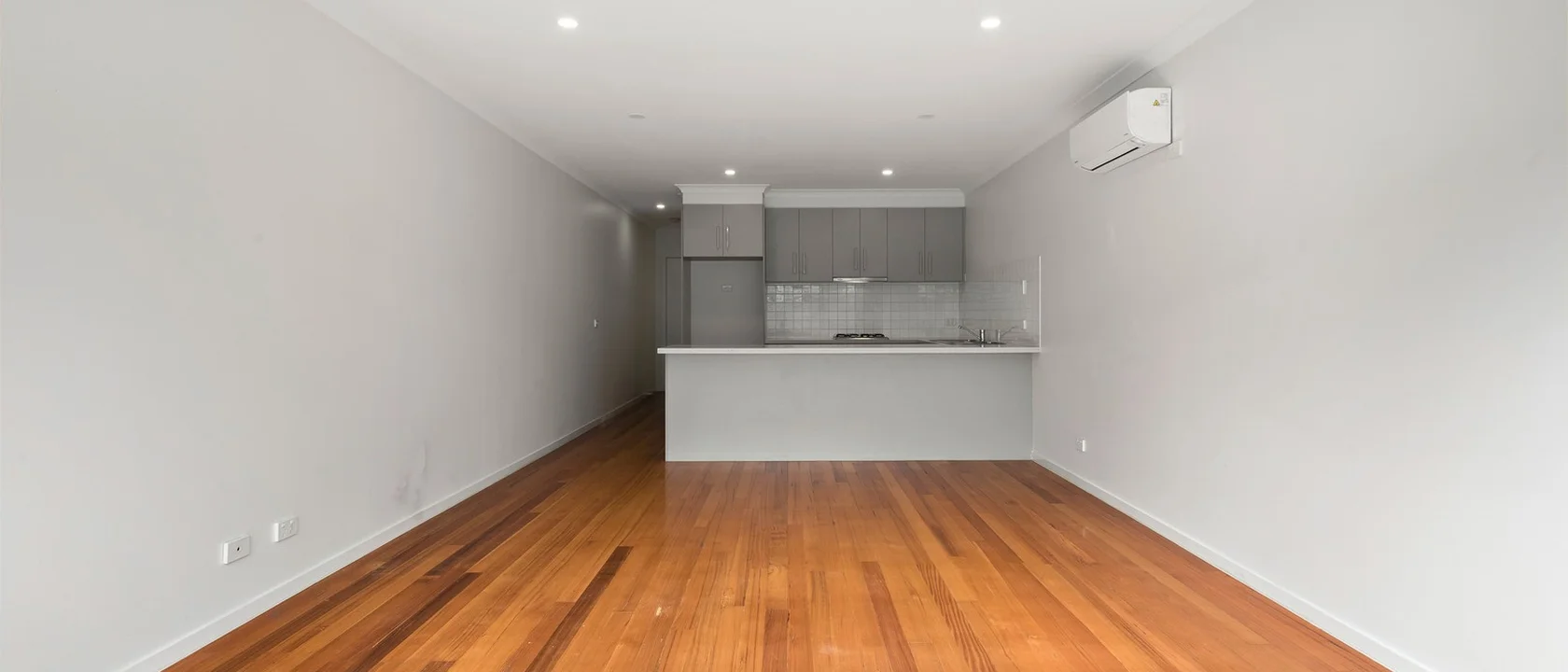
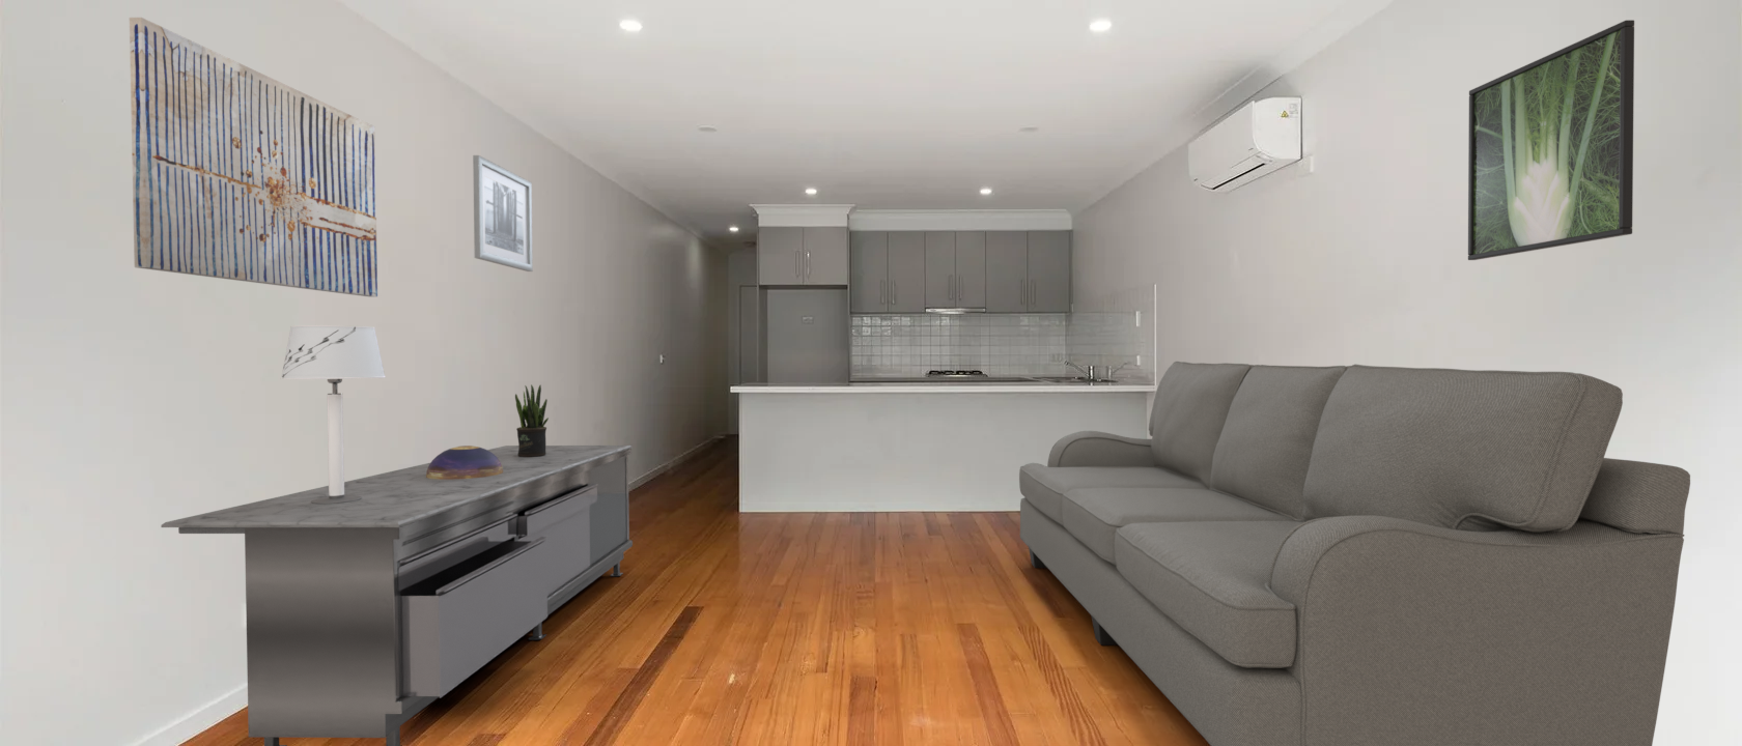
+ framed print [1468,19,1635,261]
+ table lamp [280,324,387,504]
+ wall art [129,17,379,298]
+ sideboard [161,444,633,746]
+ potted plant [514,383,550,457]
+ decorative bowl [427,444,503,480]
+ wall art [472,154,534,272]
+ sofa [1019,361,1691,746]
